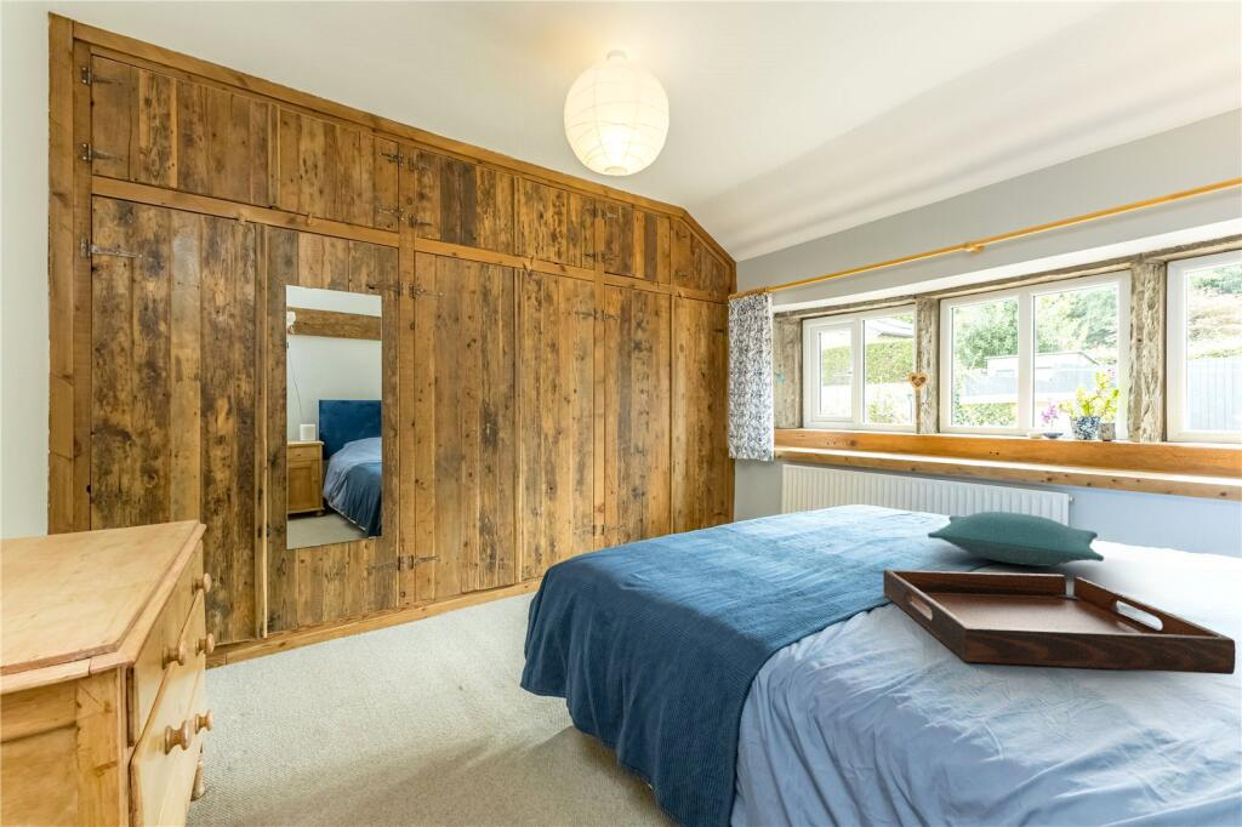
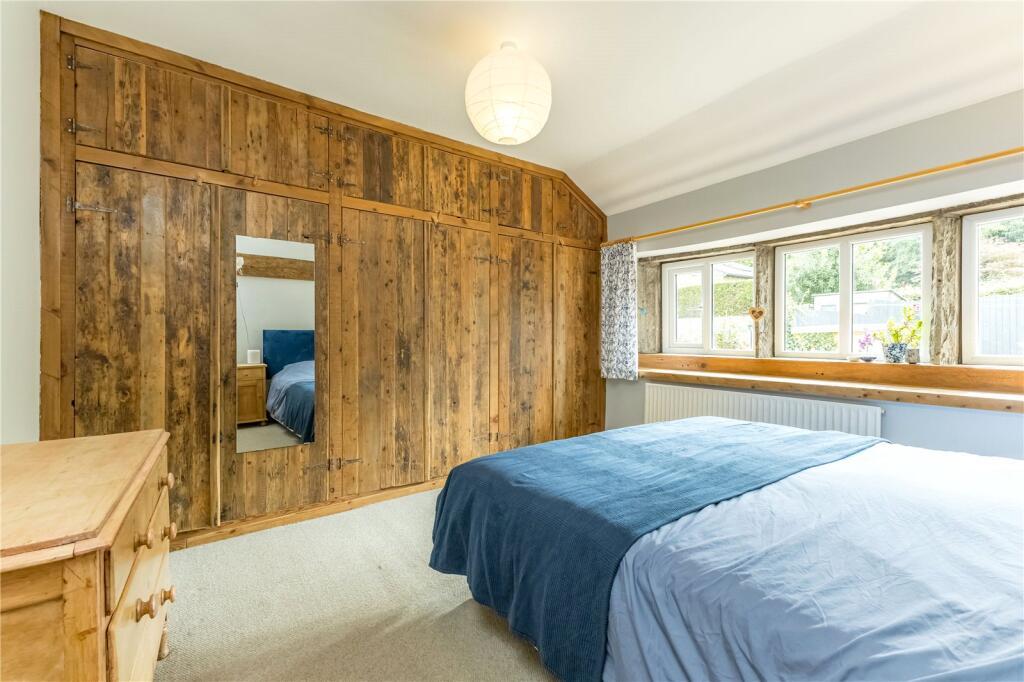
- serving tray [882,569,1237,675]
- pillow [927,511,1105,568]
